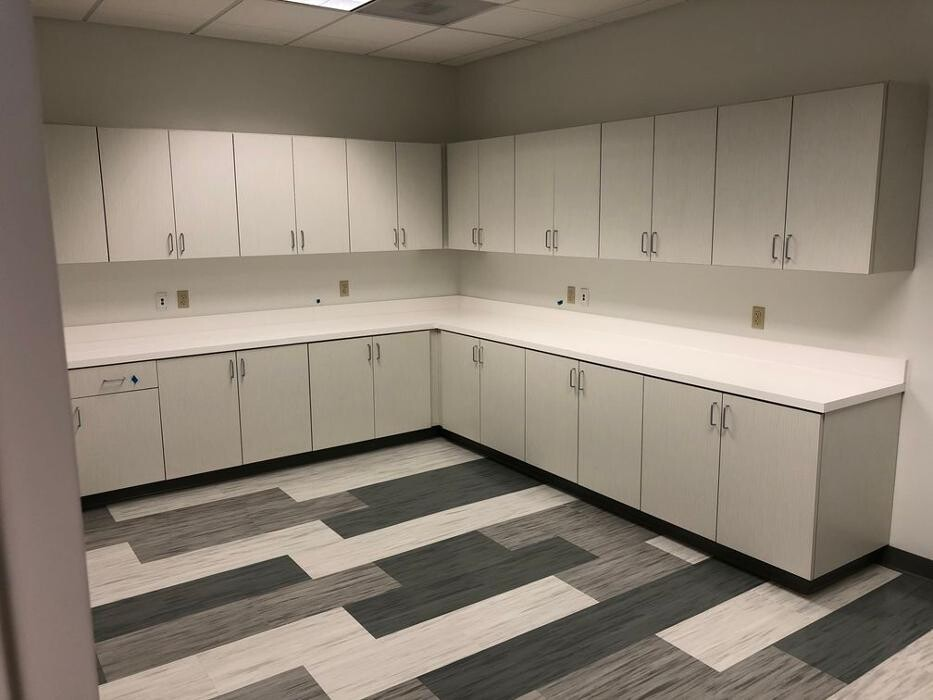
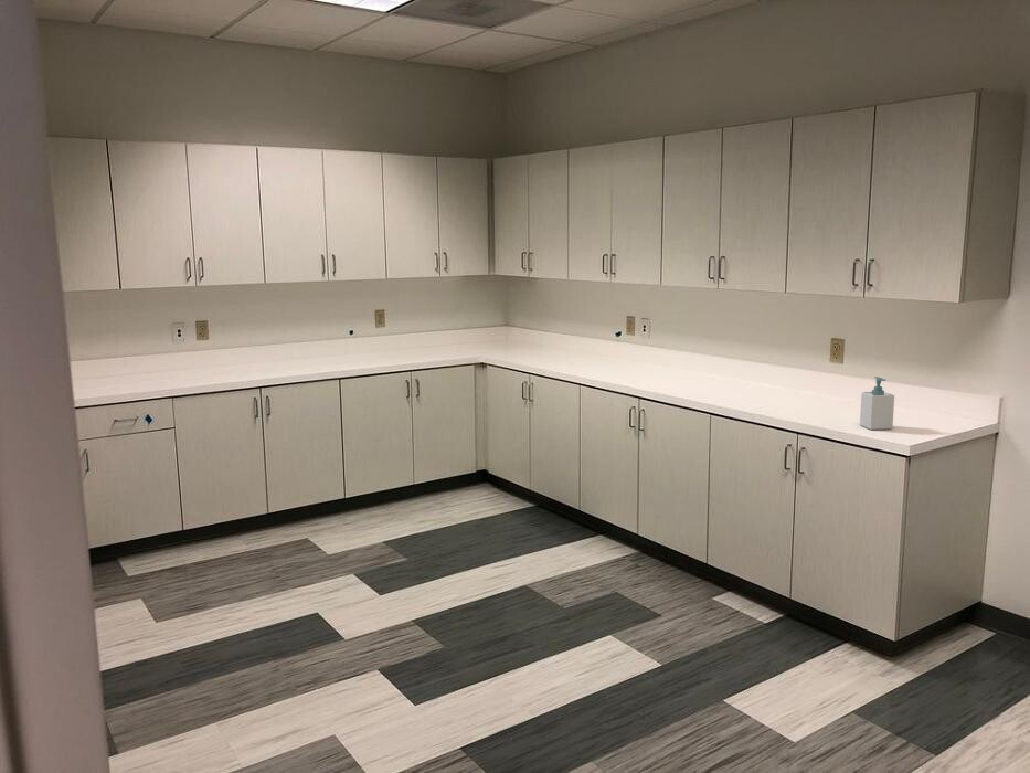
+ soap bottle [859,375,895,431]
